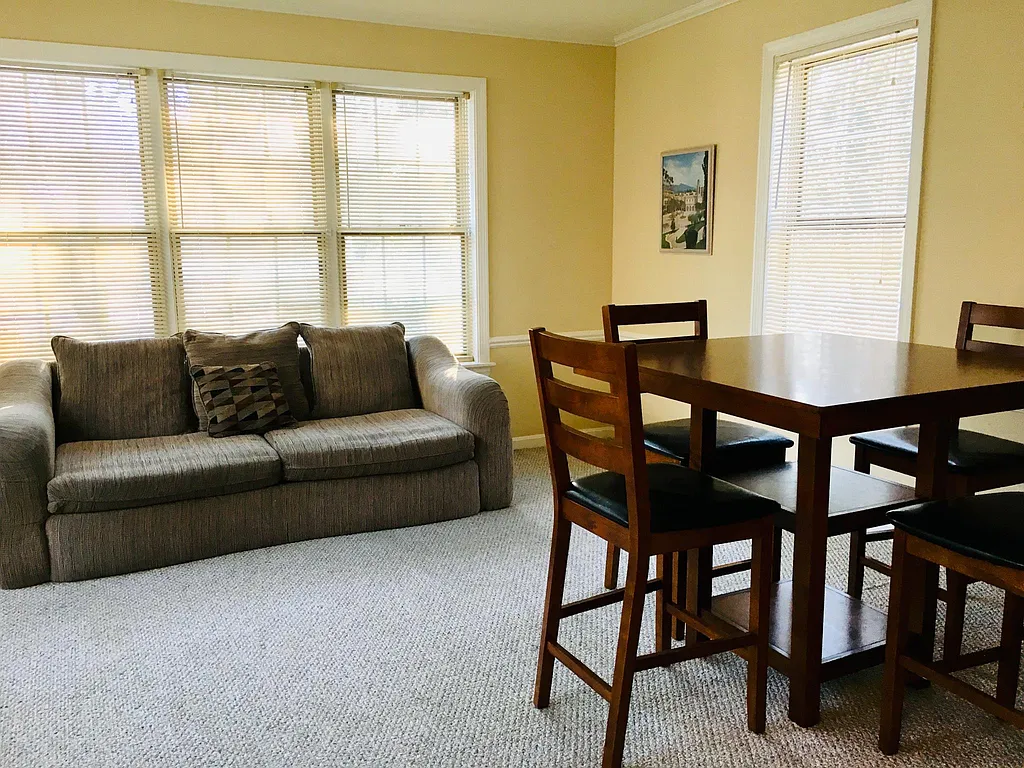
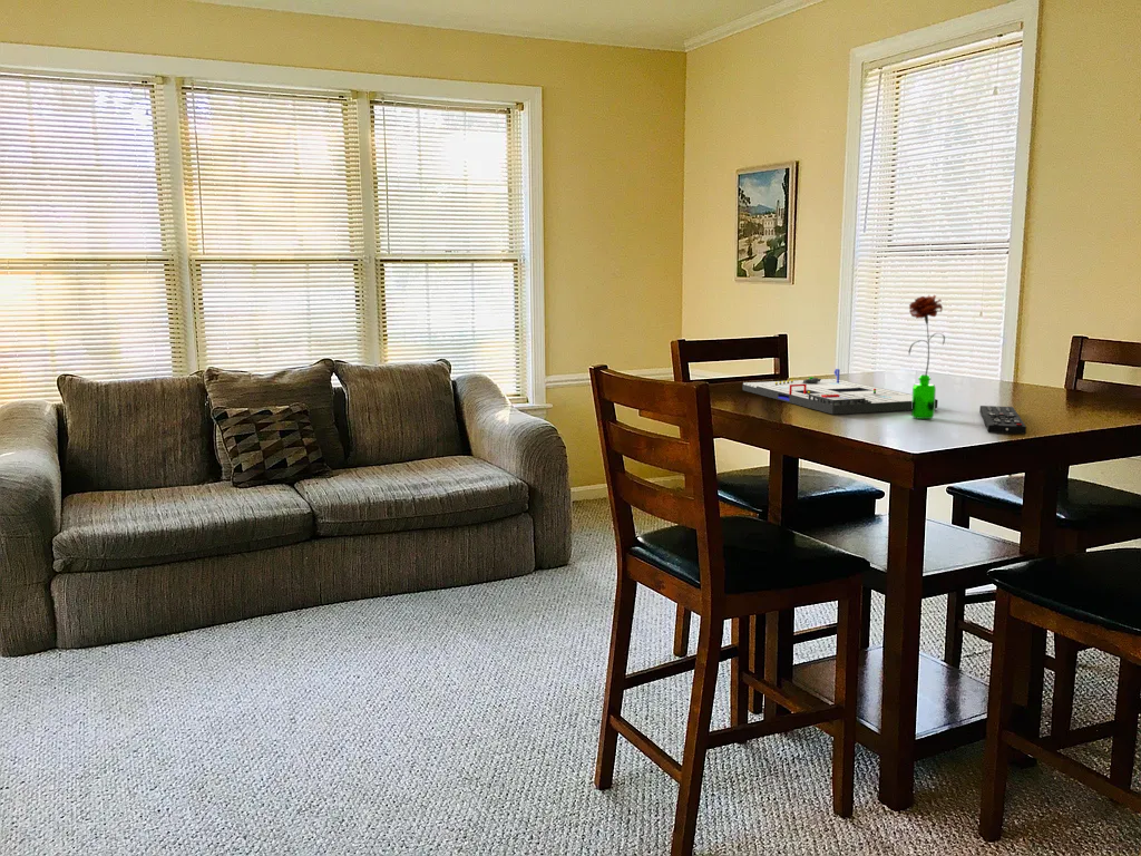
+ remote control [978,405,1027,435]
+ flower [908,294,946,420]
+ board game [742,368,939,415]
